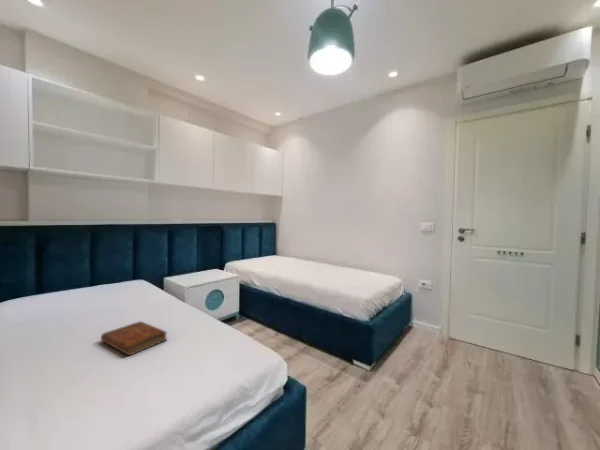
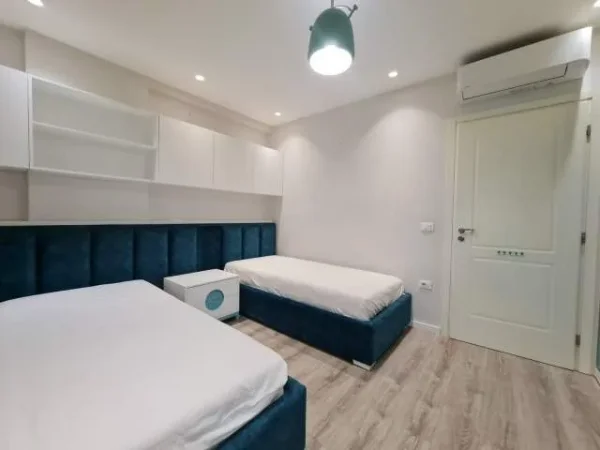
- bible [100,320,168,356]
